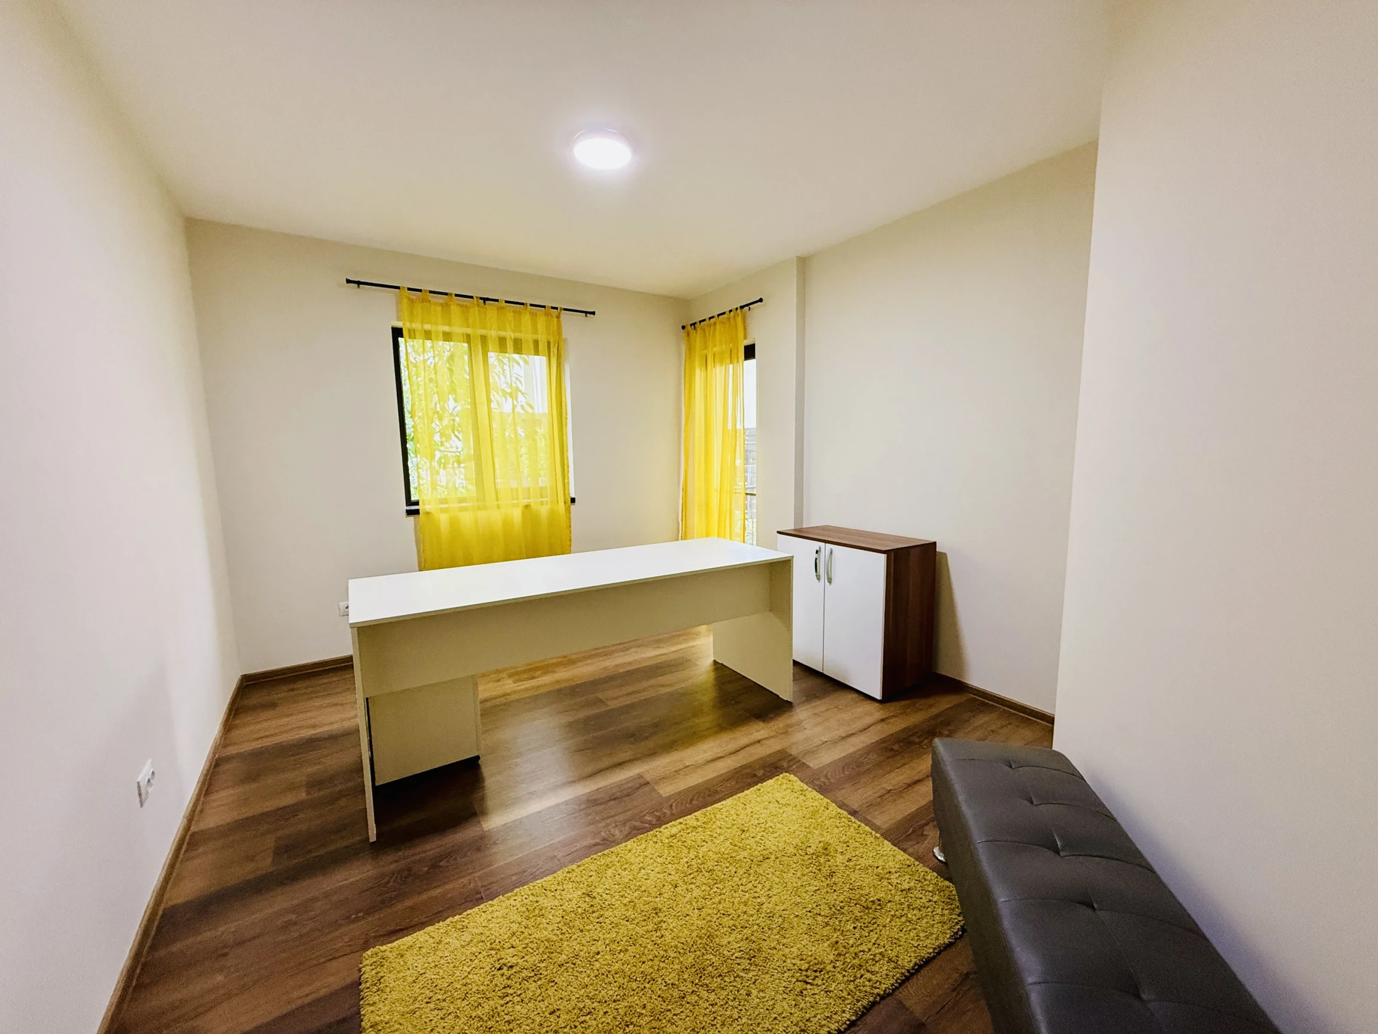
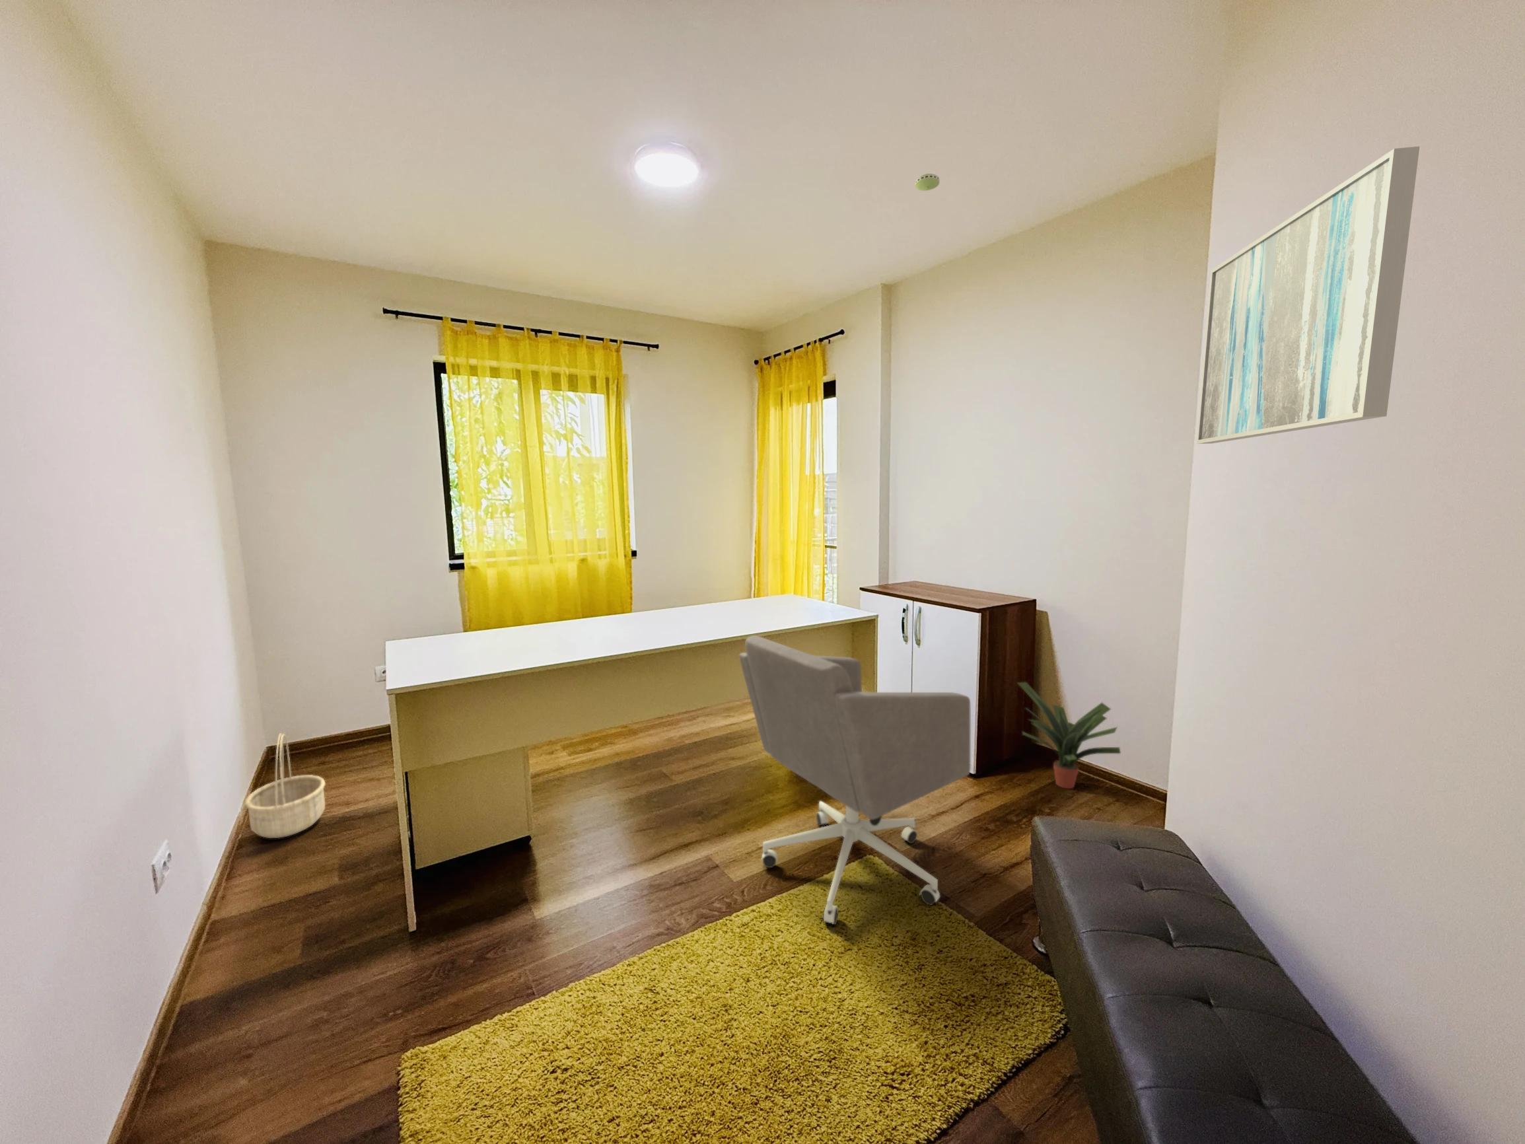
+ potted plant [1017,681,1121,790]
+ wall art [1196,145,1420,445]
+ smoke detector [915,173,940,191]
+ office chair [738,634,971,925]
+ basket [244,733,326,839]
